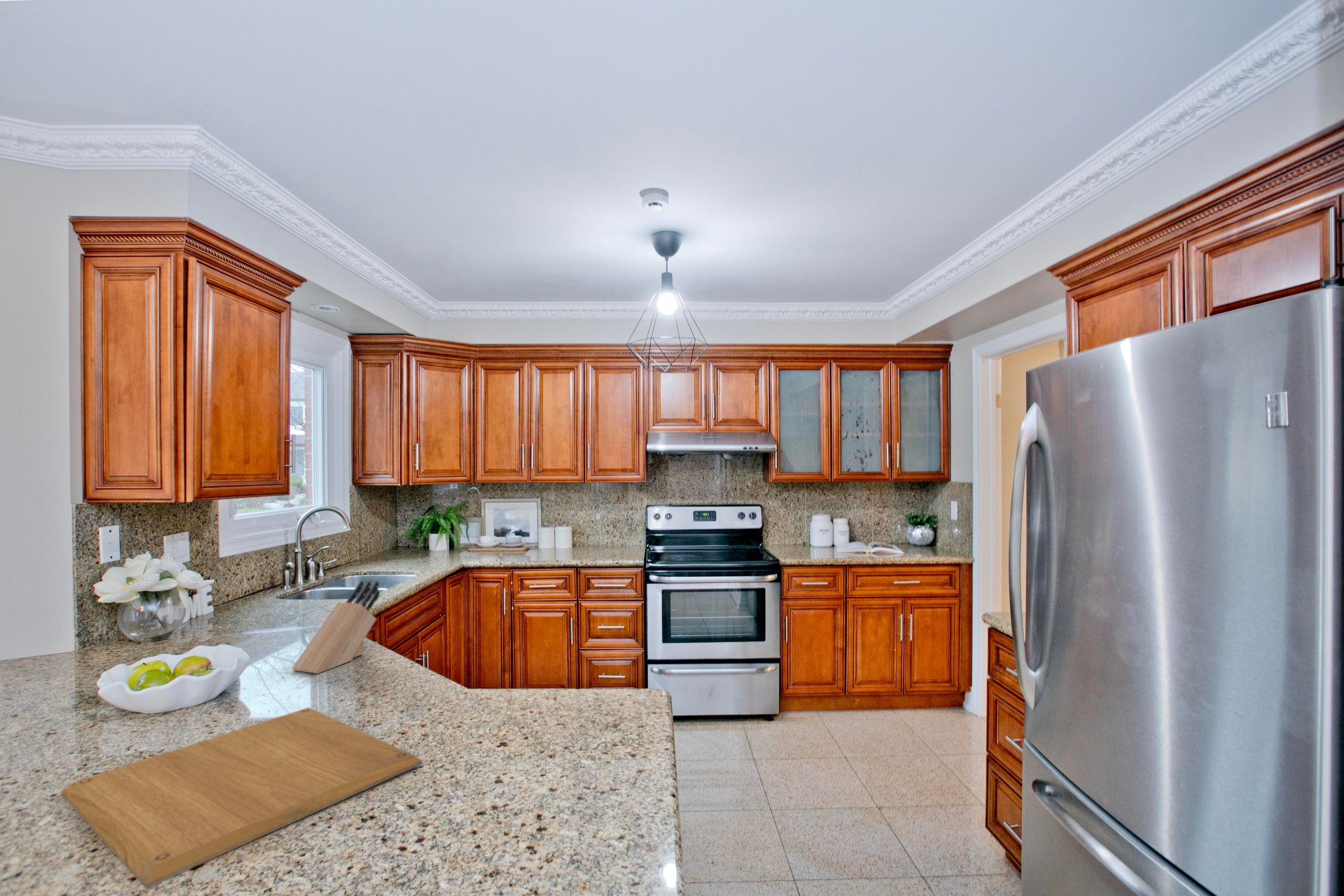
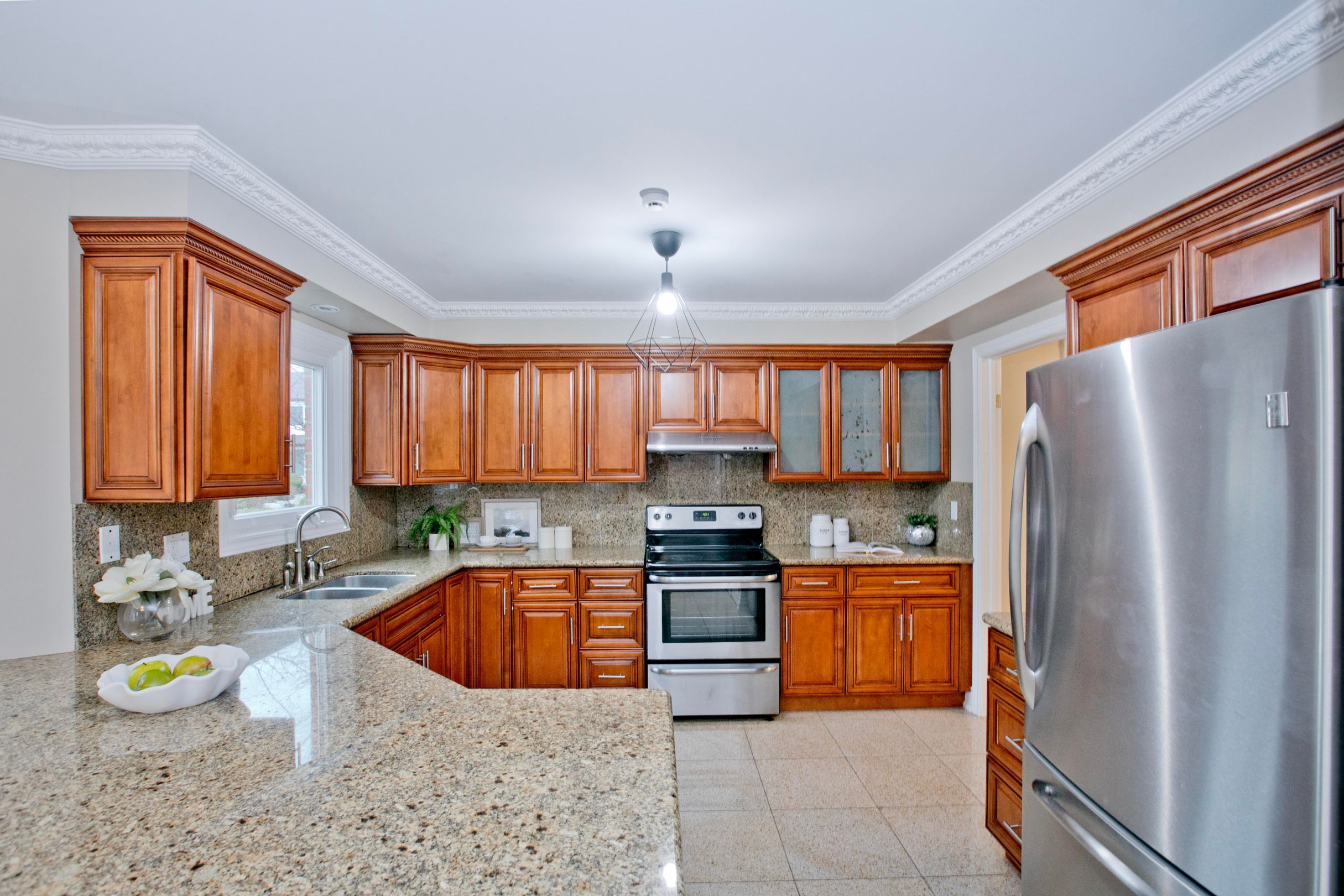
- knife block [291,580,381,674]
- chopping board [61,707,423,889]
